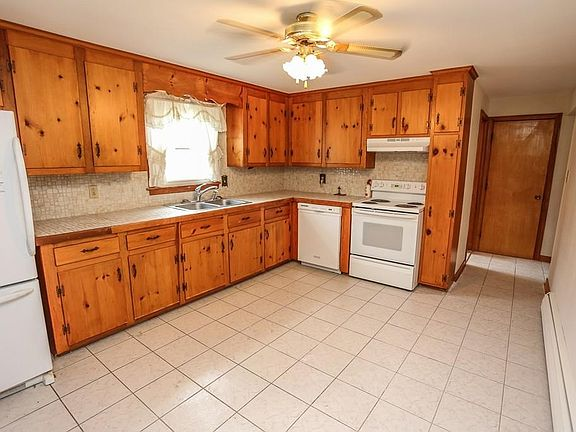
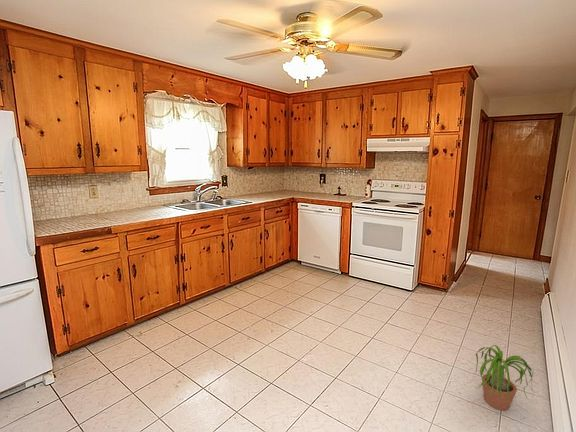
+ potted plant [472,344,538,411]
